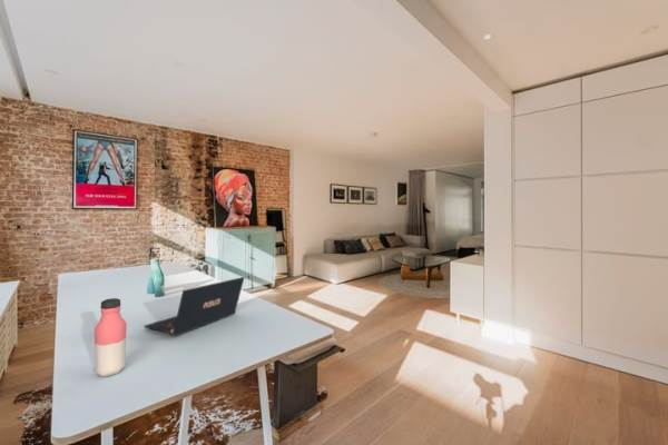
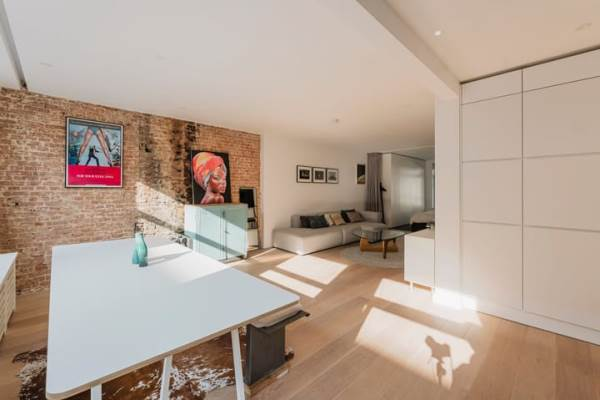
- laptop [144,276,246,338]
- water bottle [94,297,128,378]
